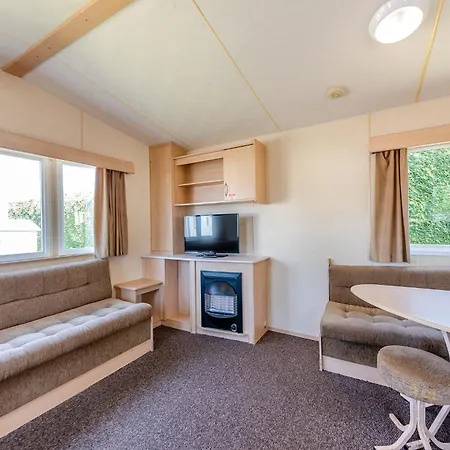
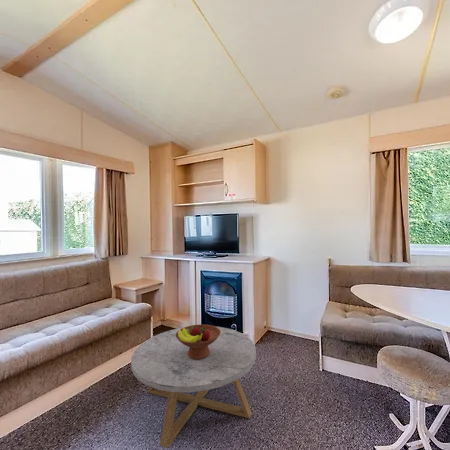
+ coffee table [130,326,257,449]
+ fruit bowl [176,323,221,359]
